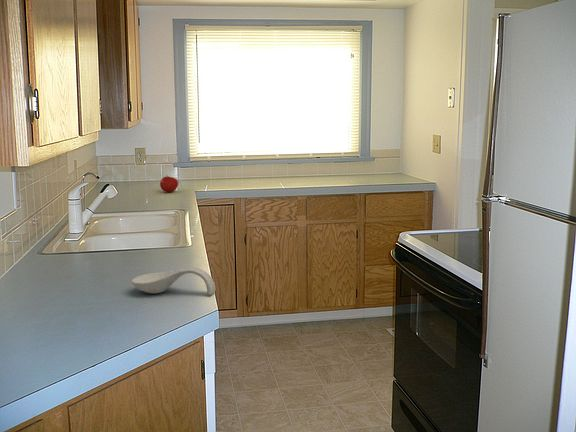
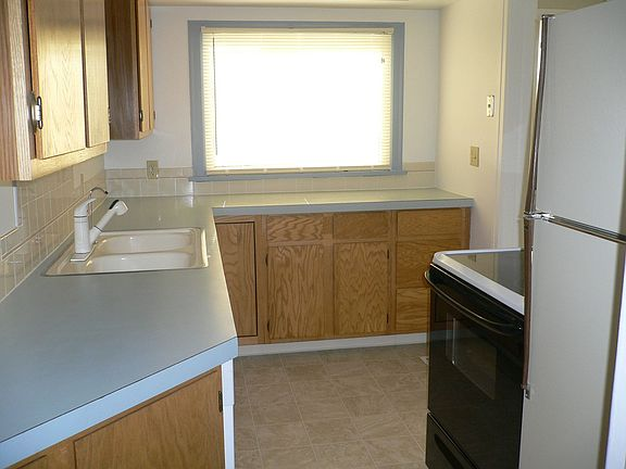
- fruit [159,174,179,193]
- spoon rest [131,266,216,296]
